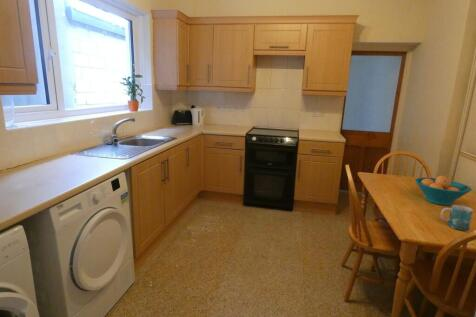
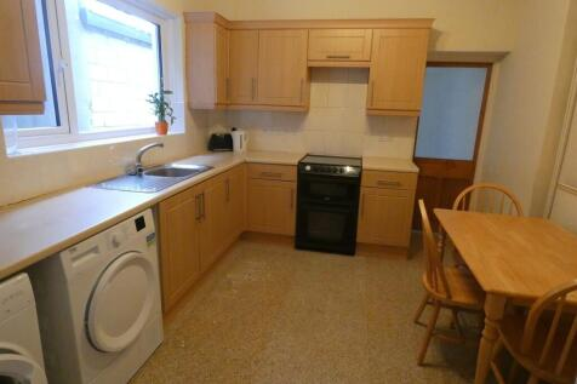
- mug [440,204,474,232]
- fruit bowl [414,175,473,206]
